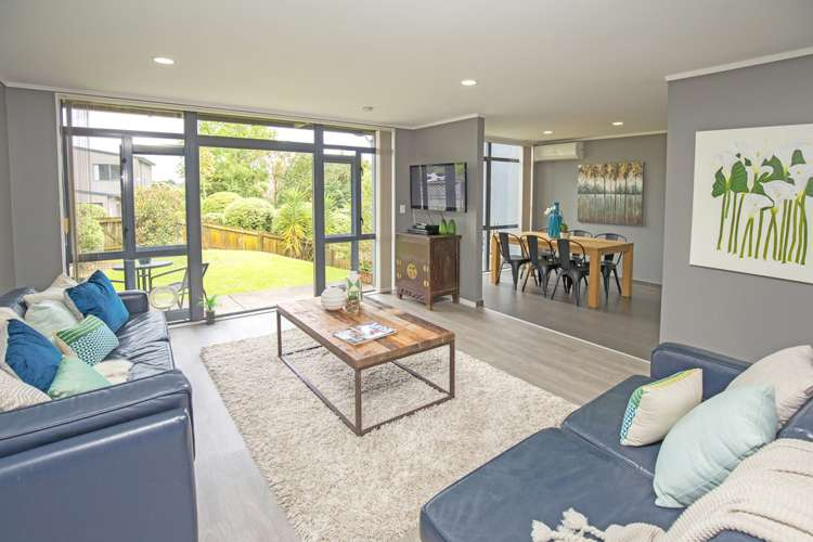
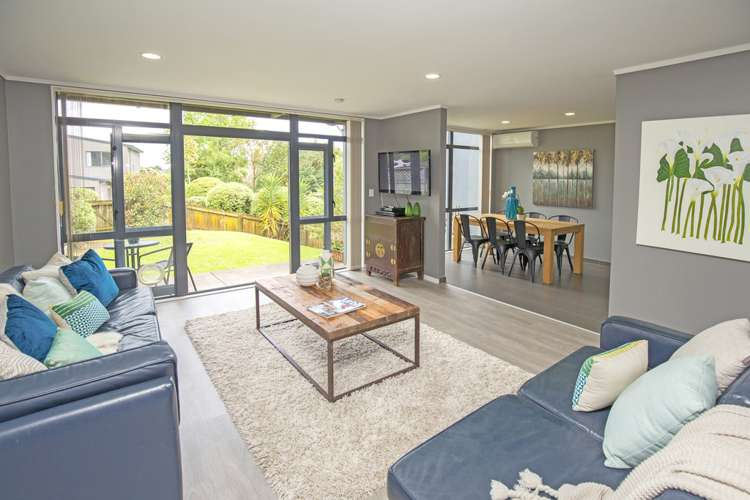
- potted plant [196,293,222,325]
